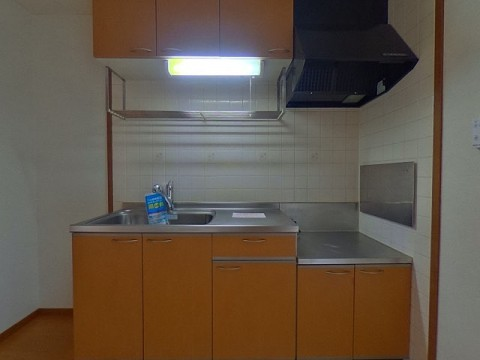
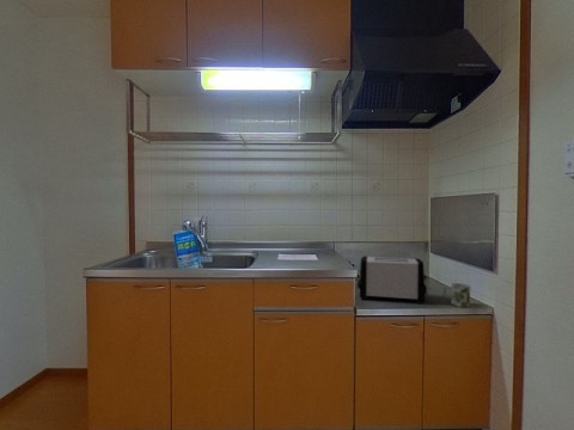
+ mug [442,282,471,308]
+ toaster [356,256,428,305]
